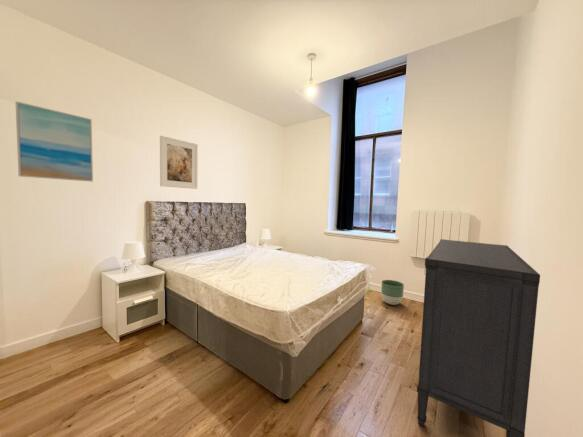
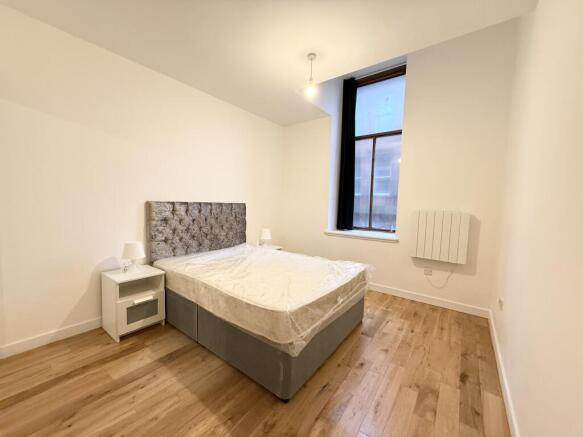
- wall art [14,100,94,183]
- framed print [159,135,199,190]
- planter [380,279,405,306]
- dresser [416,238,541,437]
